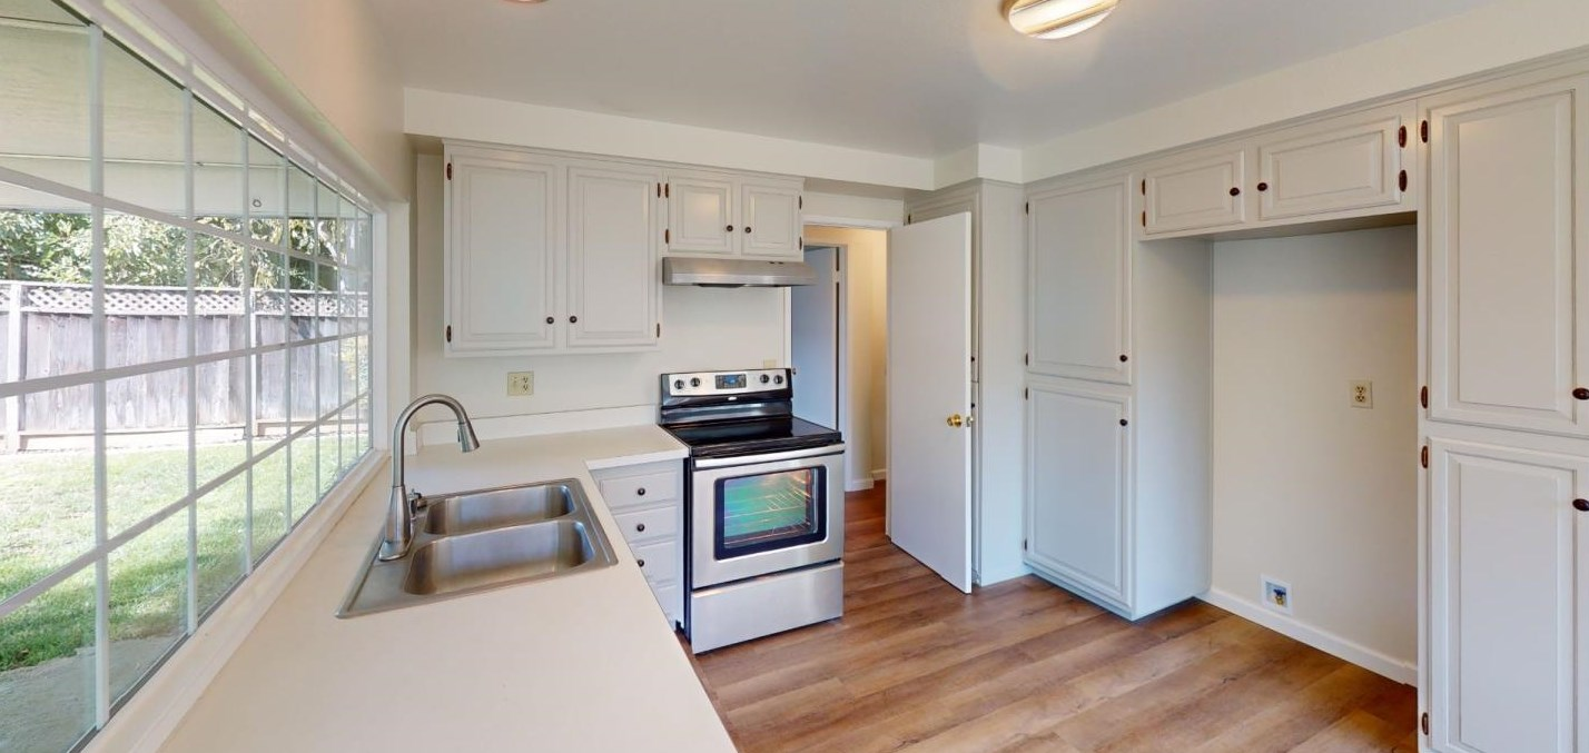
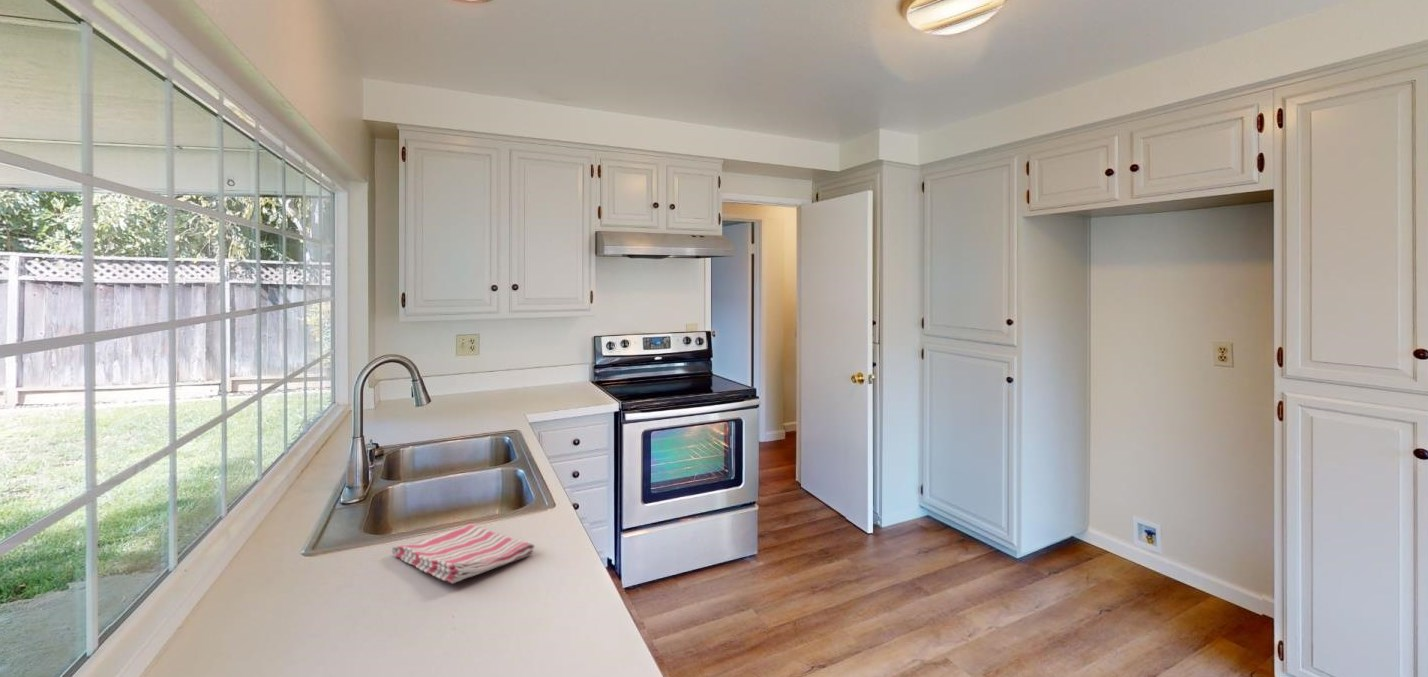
+ dish towel [391,523,536,584]
